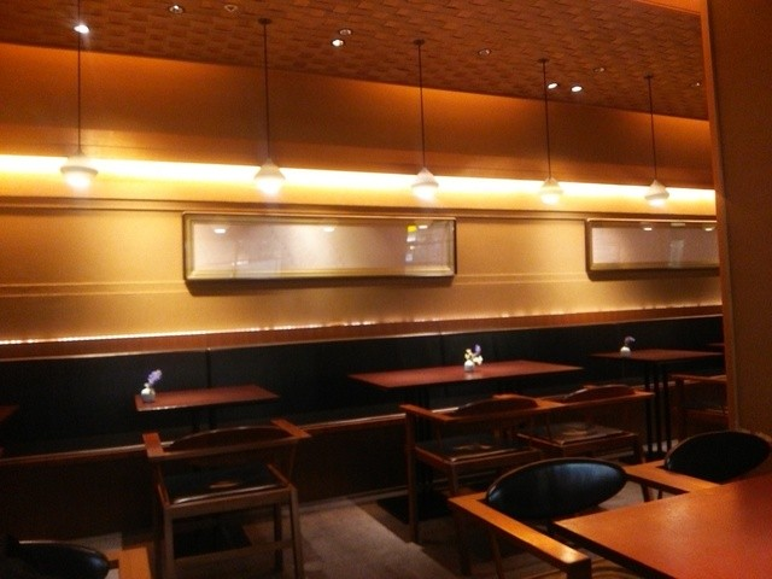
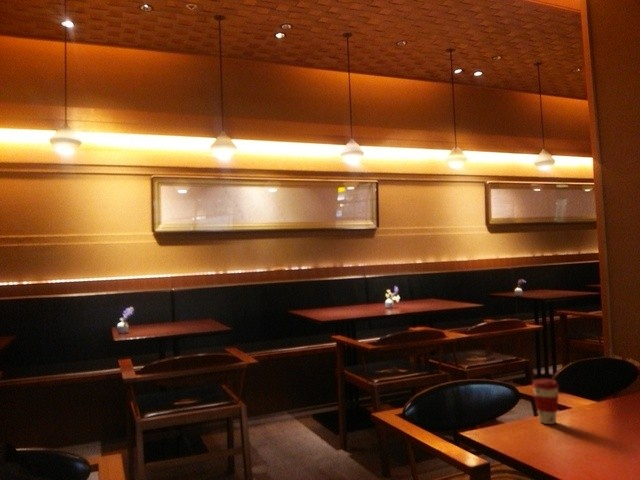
+ coffee cup [531,378,560,425]
